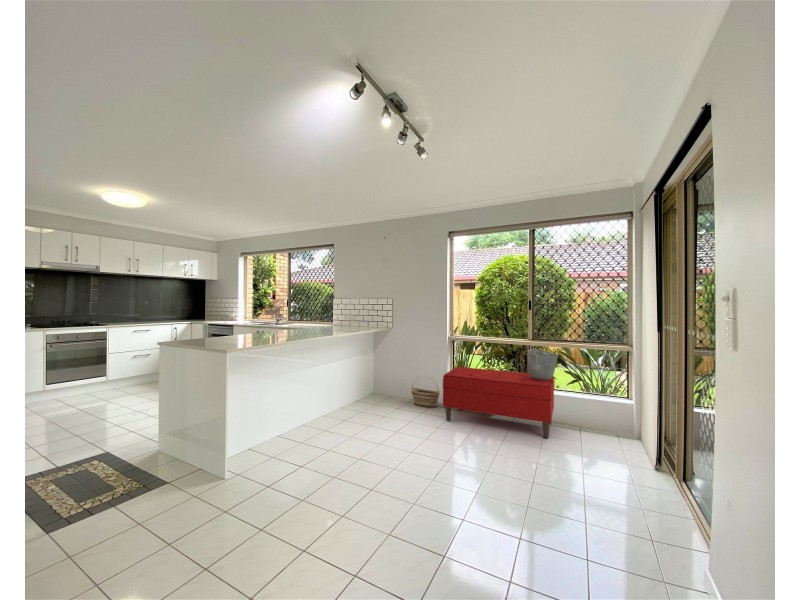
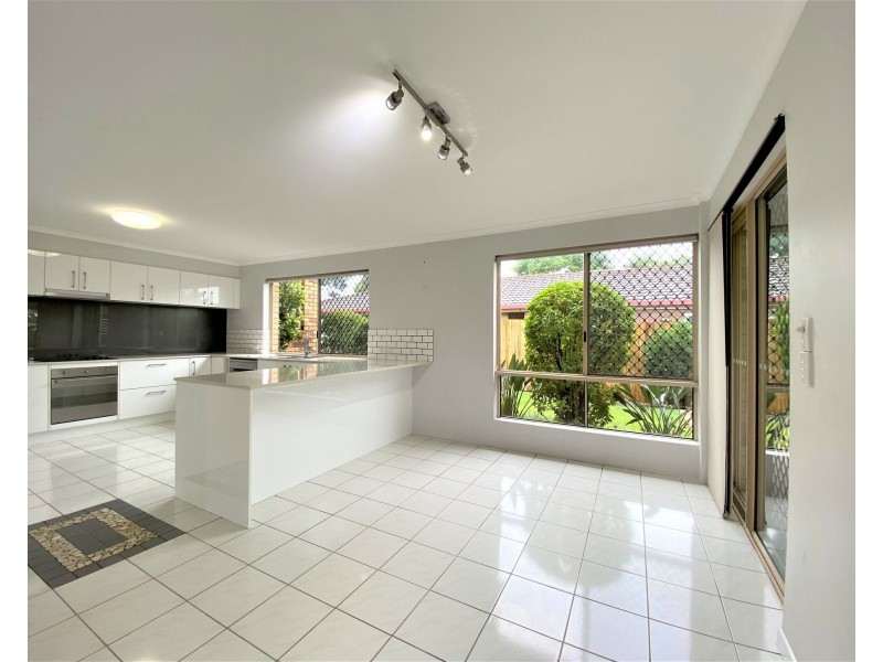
- bench [442,366,555,439]
- ceramic pot [526,348,559,380]
- basket [410,375,440,409]
